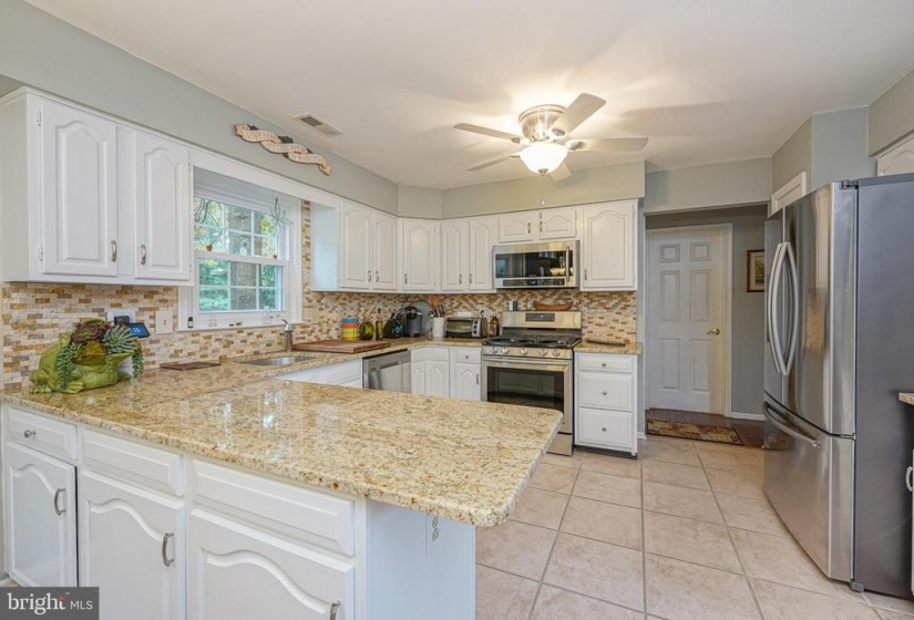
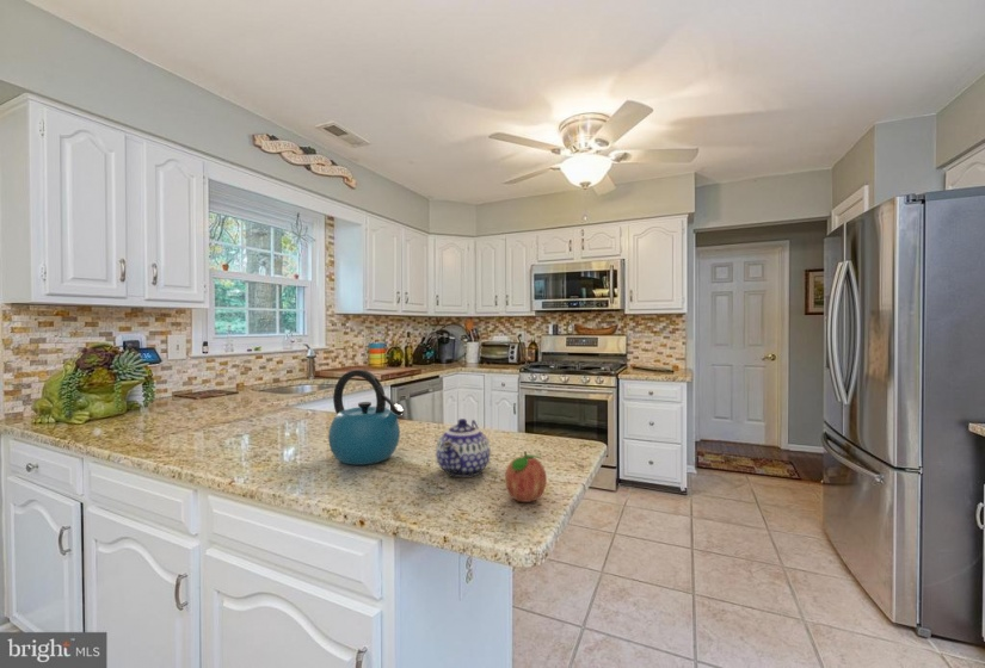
+ kettle [327,369,406,466]
+ teapot [435,418,492,478]
+ fruit [504,450,548,503]
